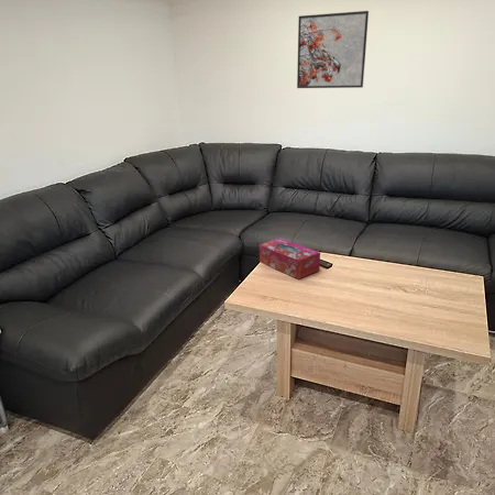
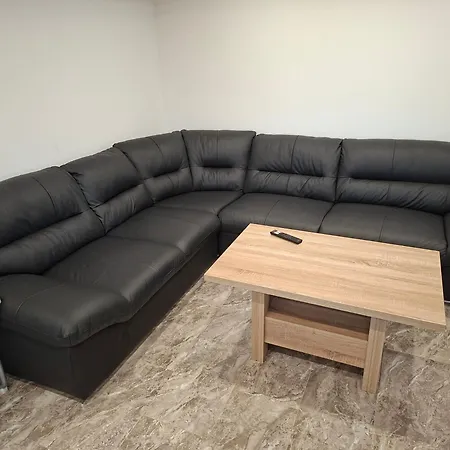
- tissue box [258,237,321,280]
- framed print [296,10,370,89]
